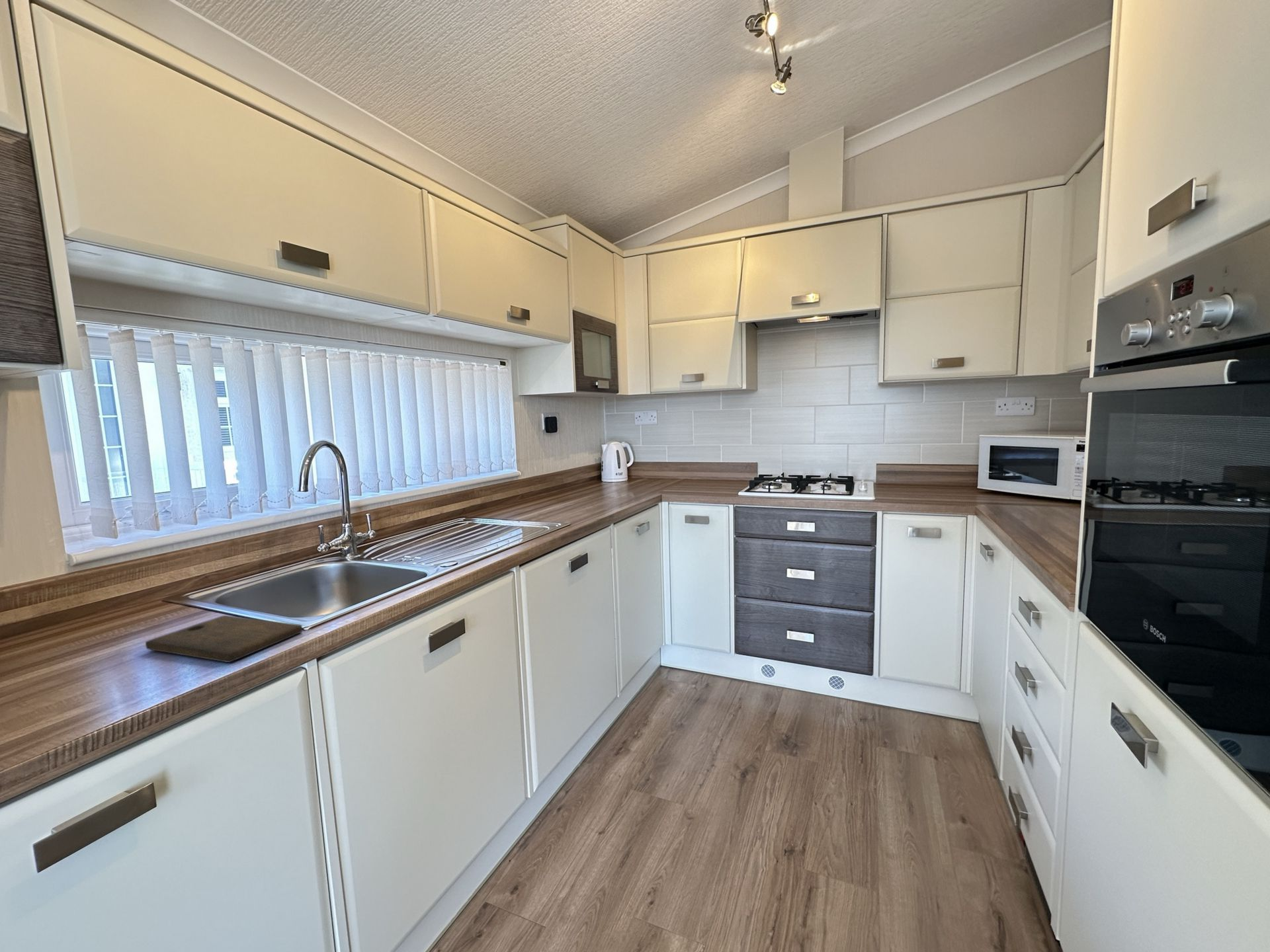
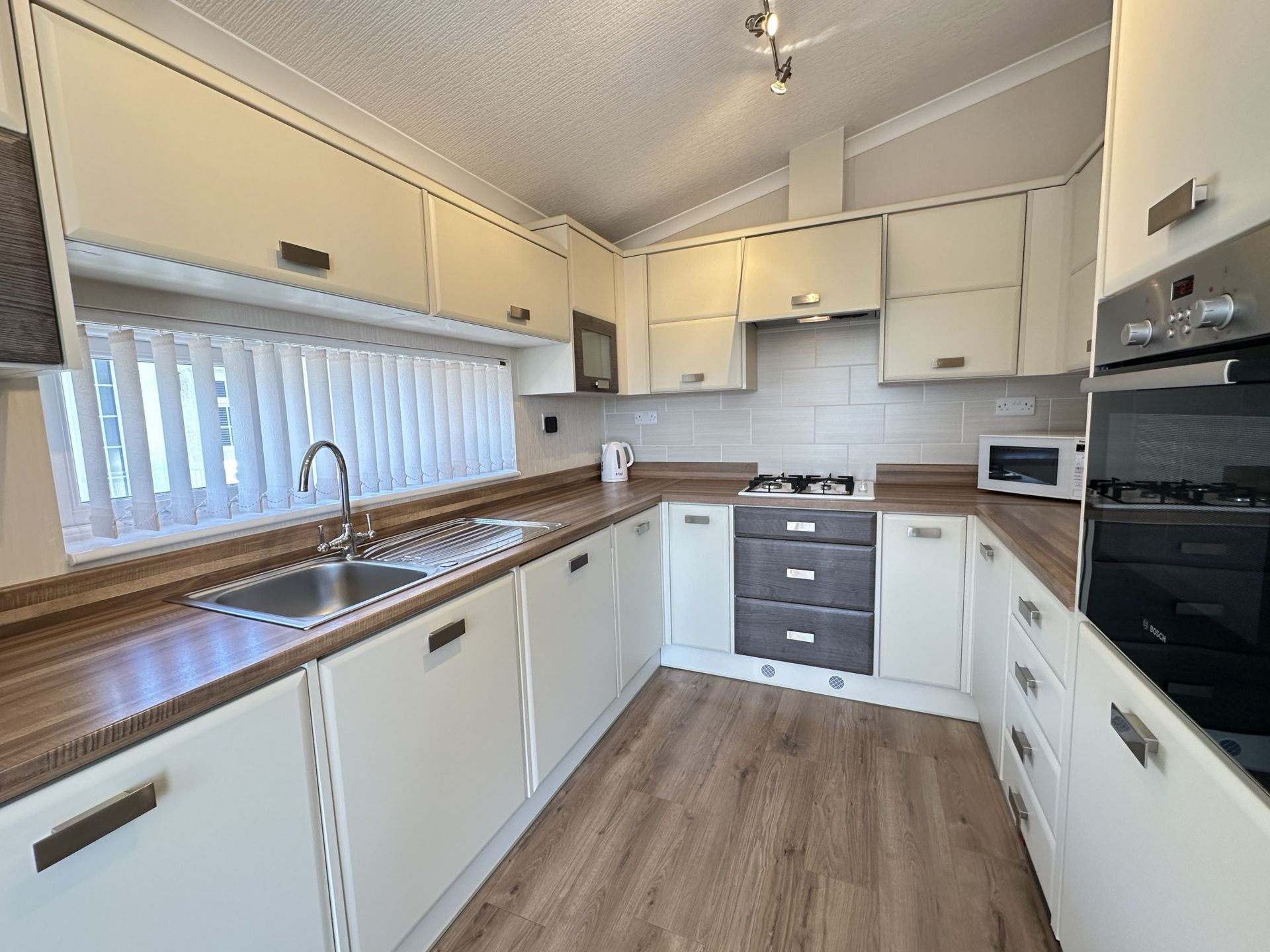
- cutting board [145,615,303,663]
